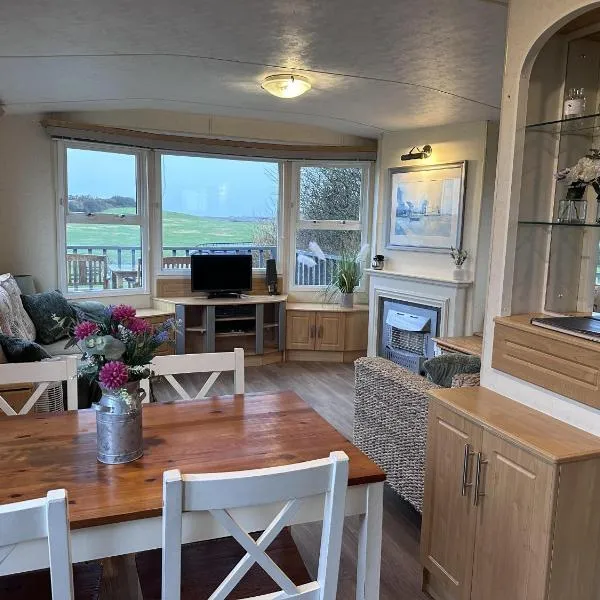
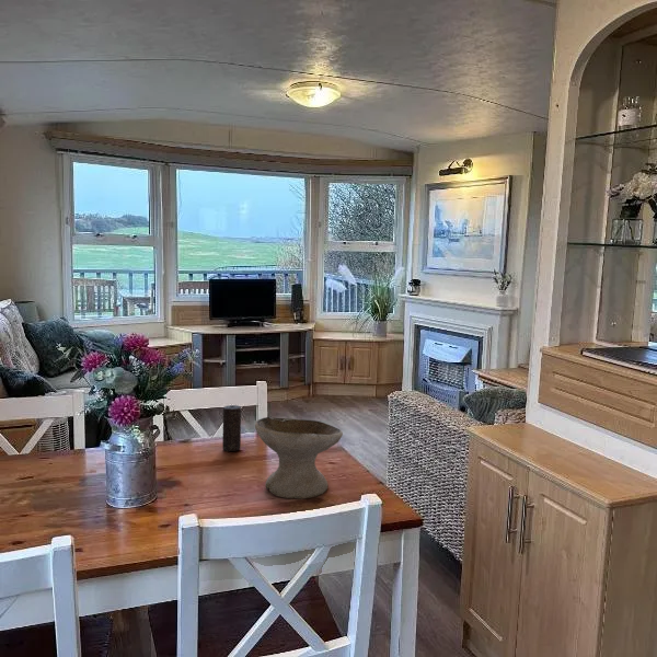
+ candle [221,404,242,452]
+ bowl [254,416,344,499]
